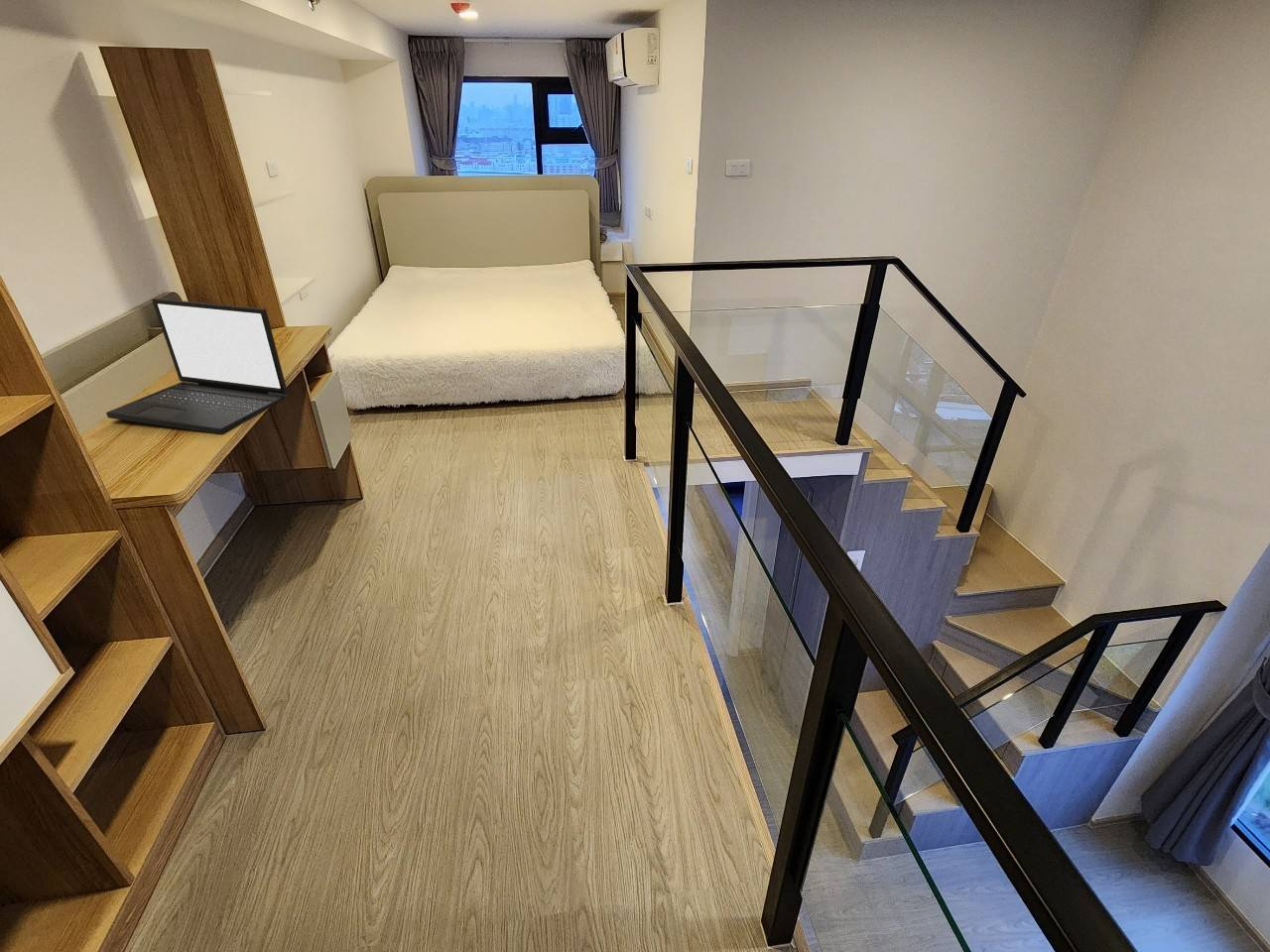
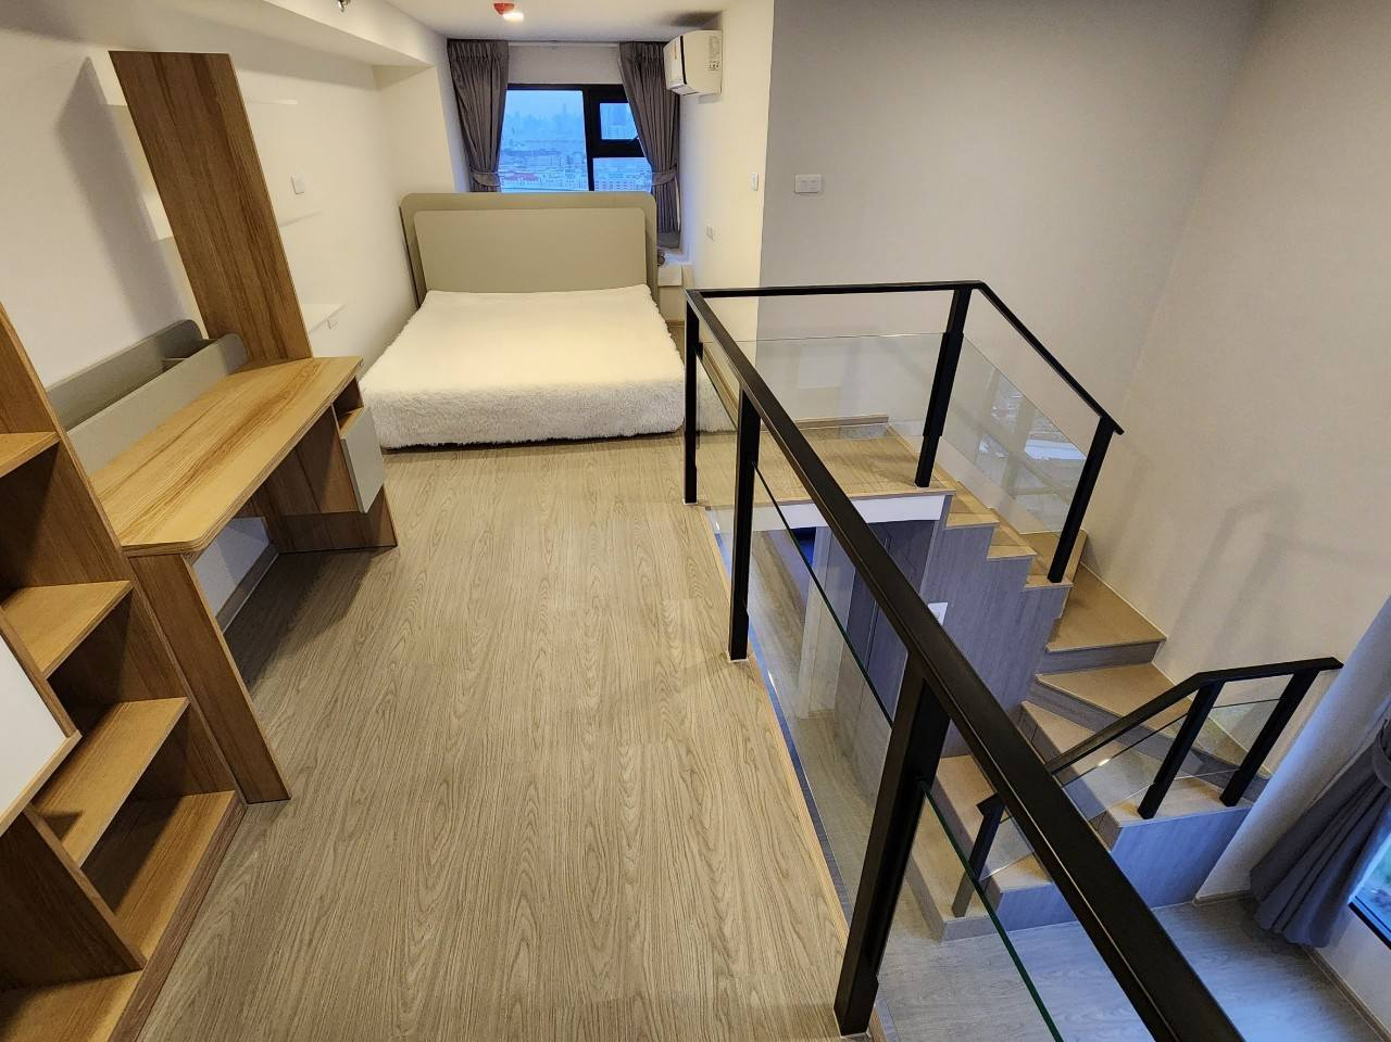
- laptop [105,297,289,435]
